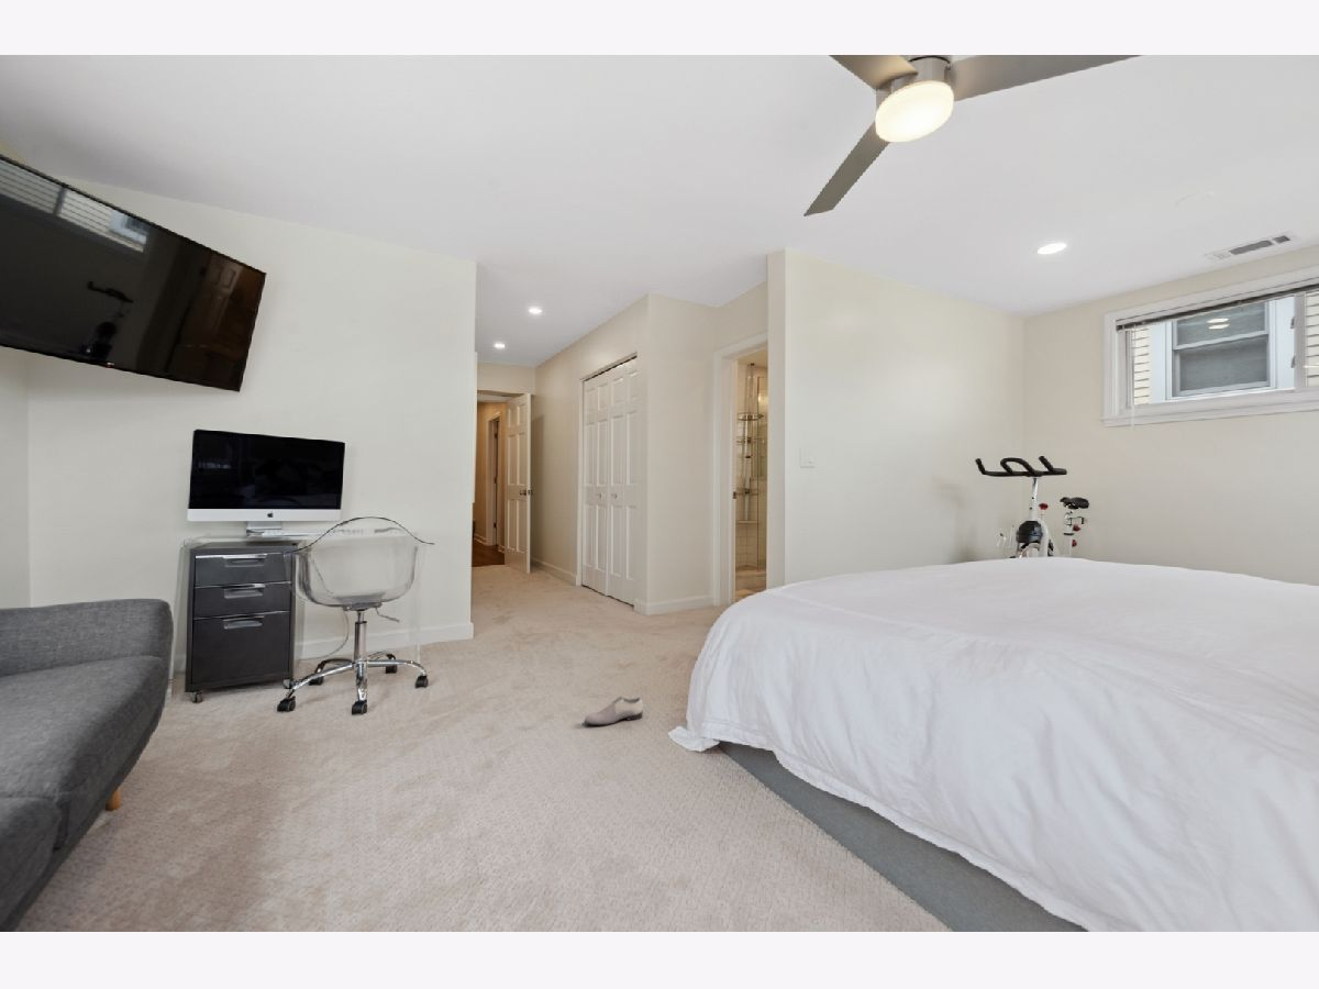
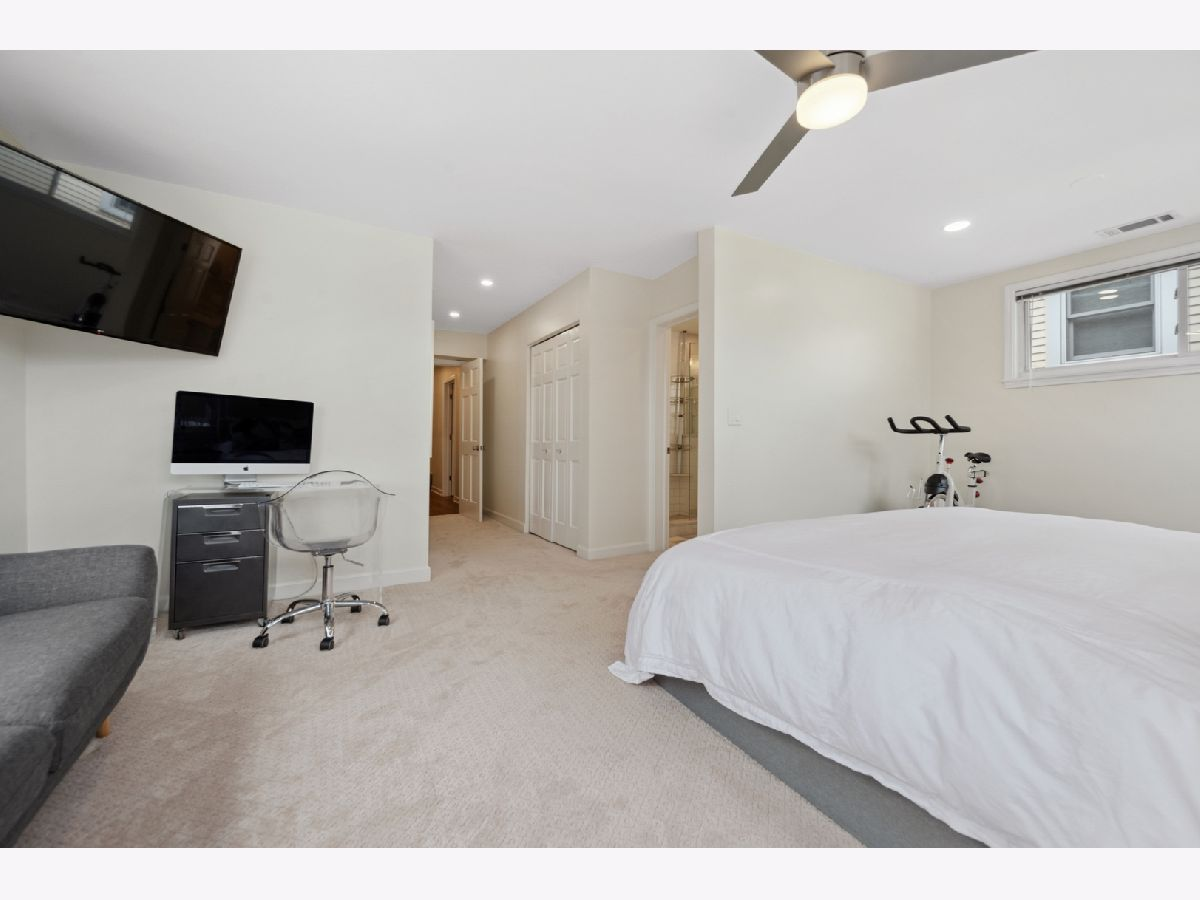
- shoe [584,696,644,726]
